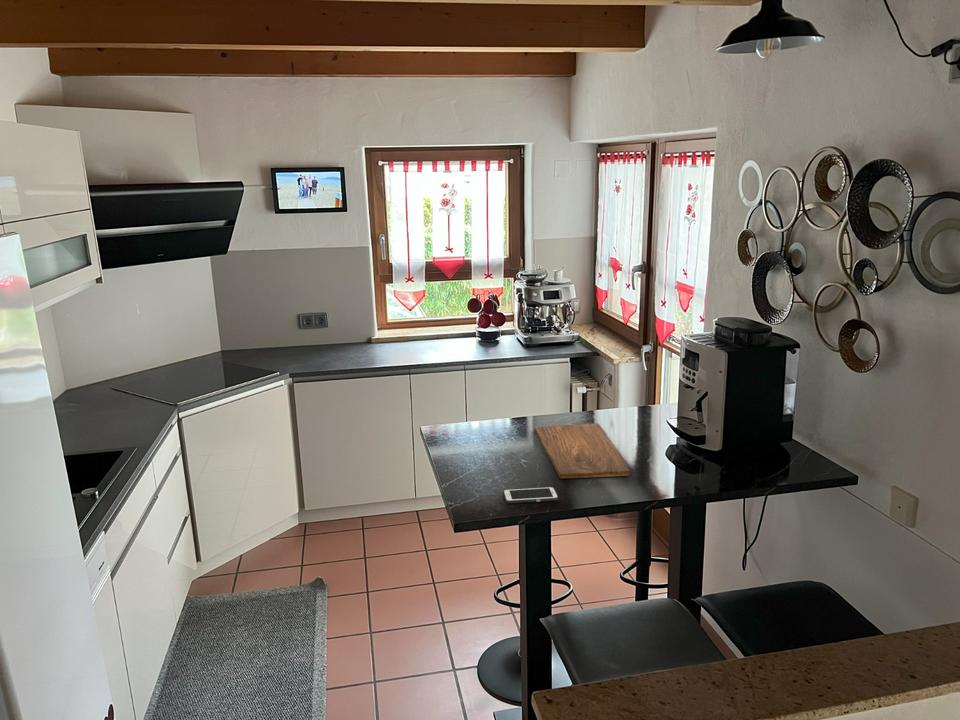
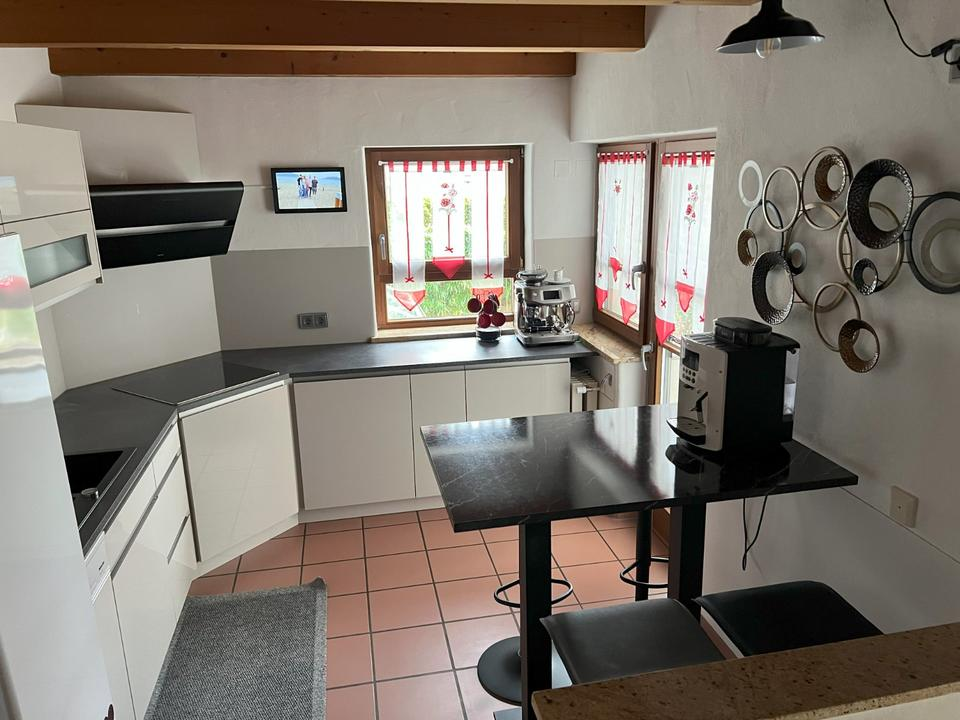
- cutting board [533,422,631,480]
- cell phone [502,486,560,504]
